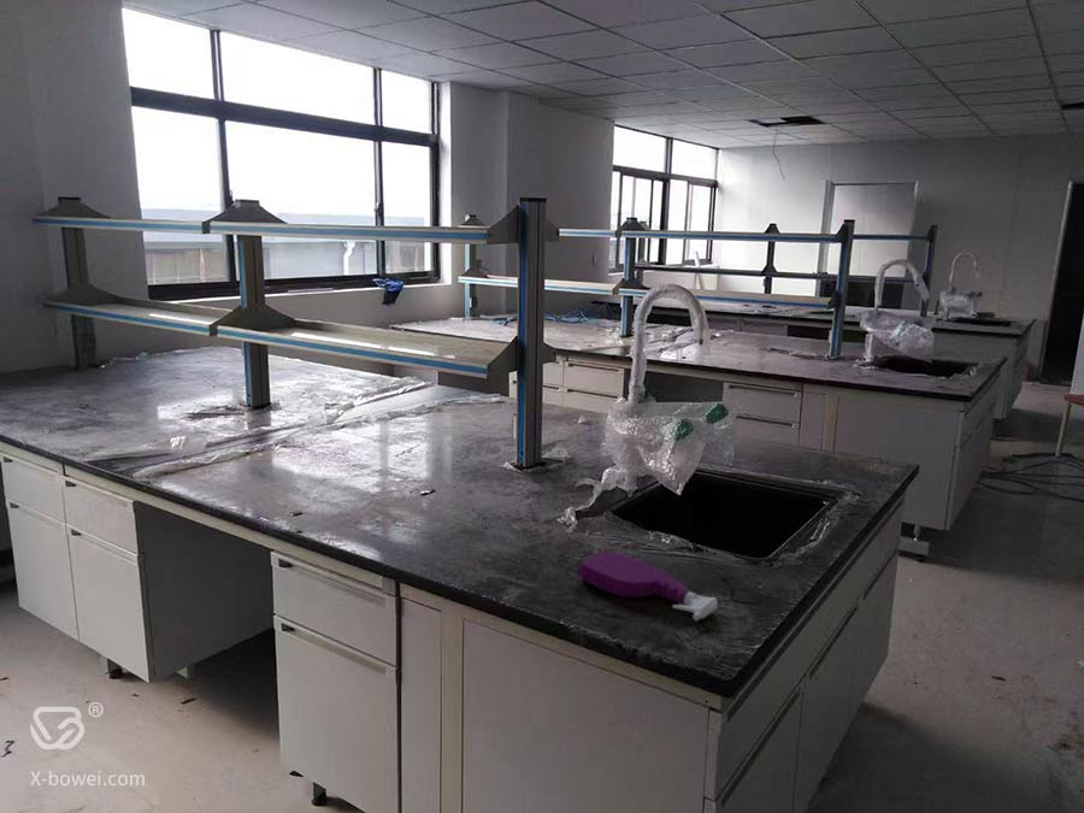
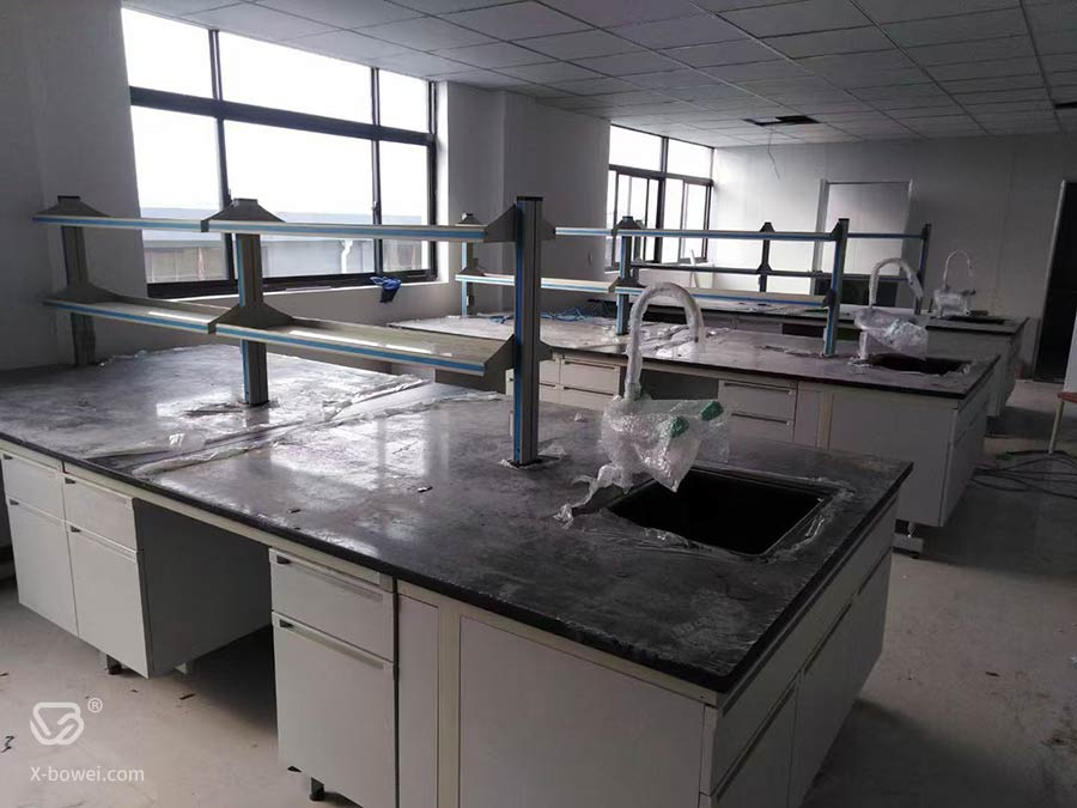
- spray bottle [576,549,719,621]
